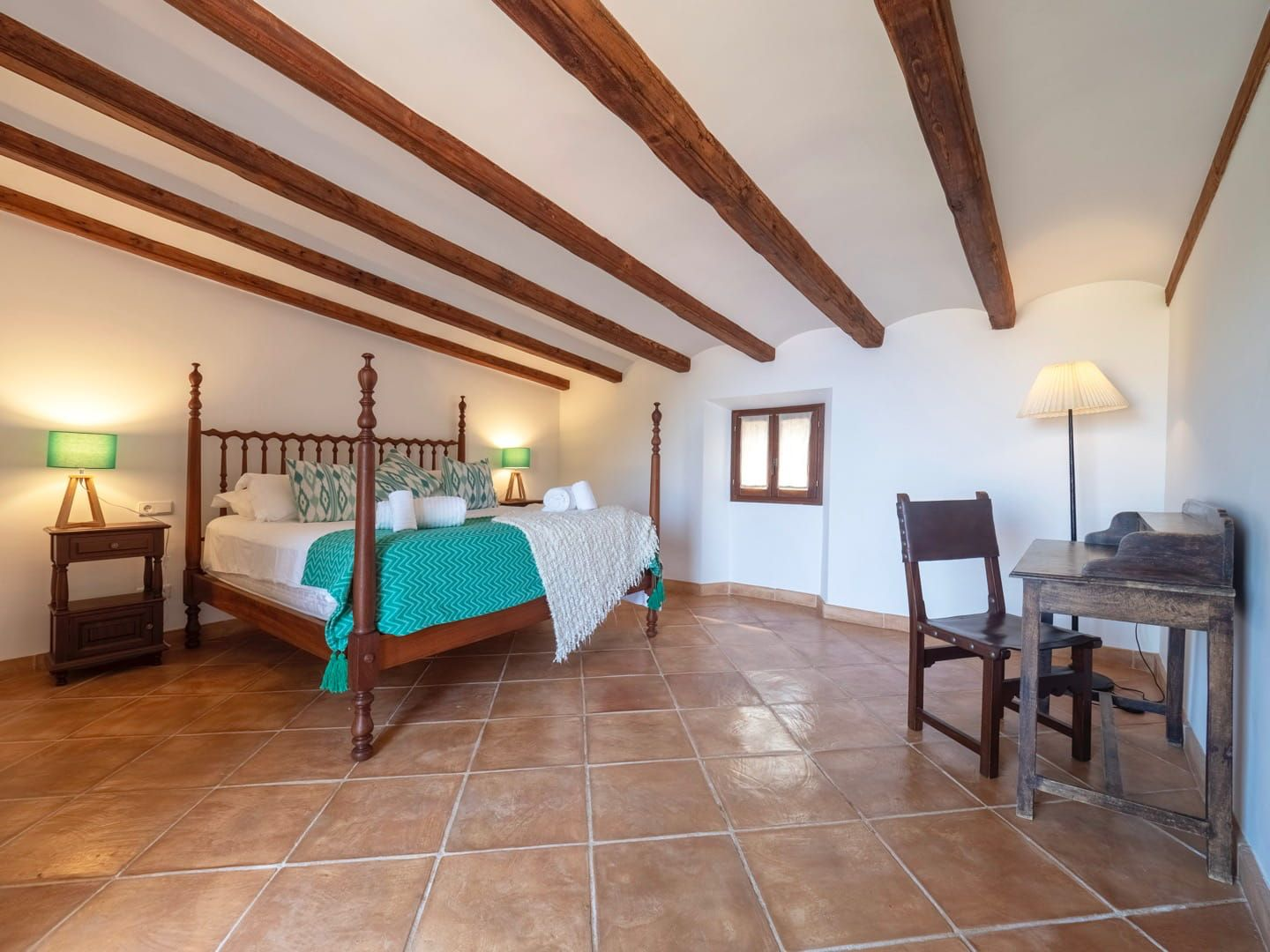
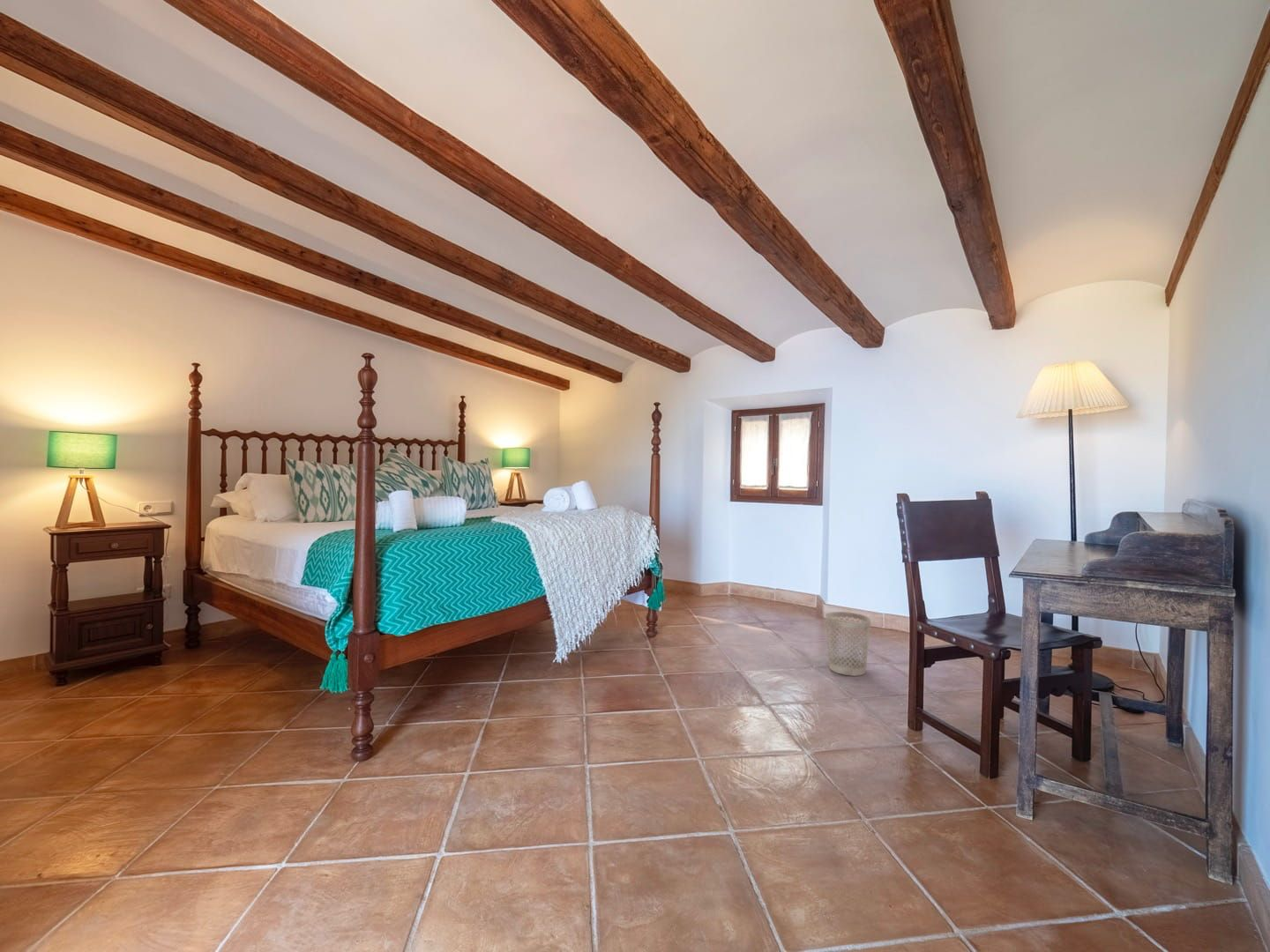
+ wastebasket [825,611,871,677]
